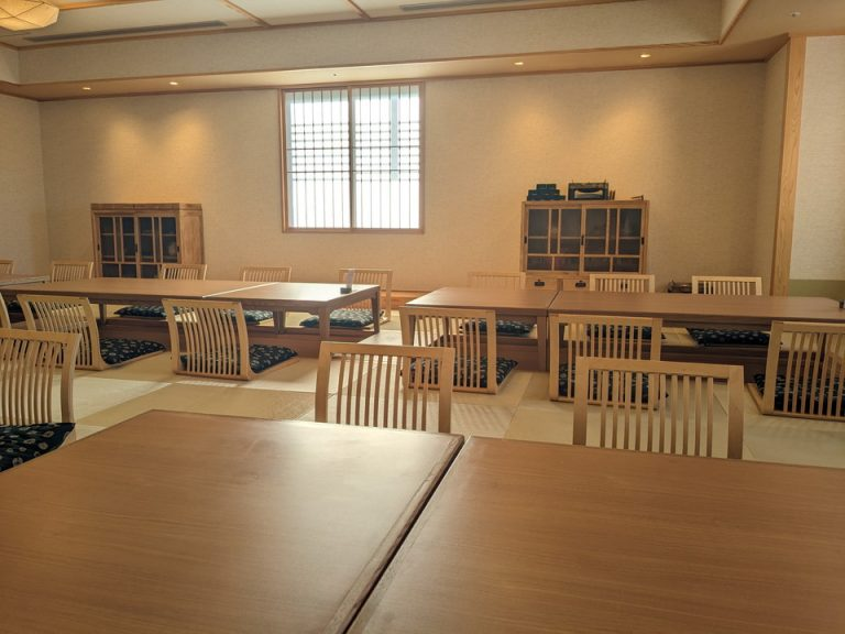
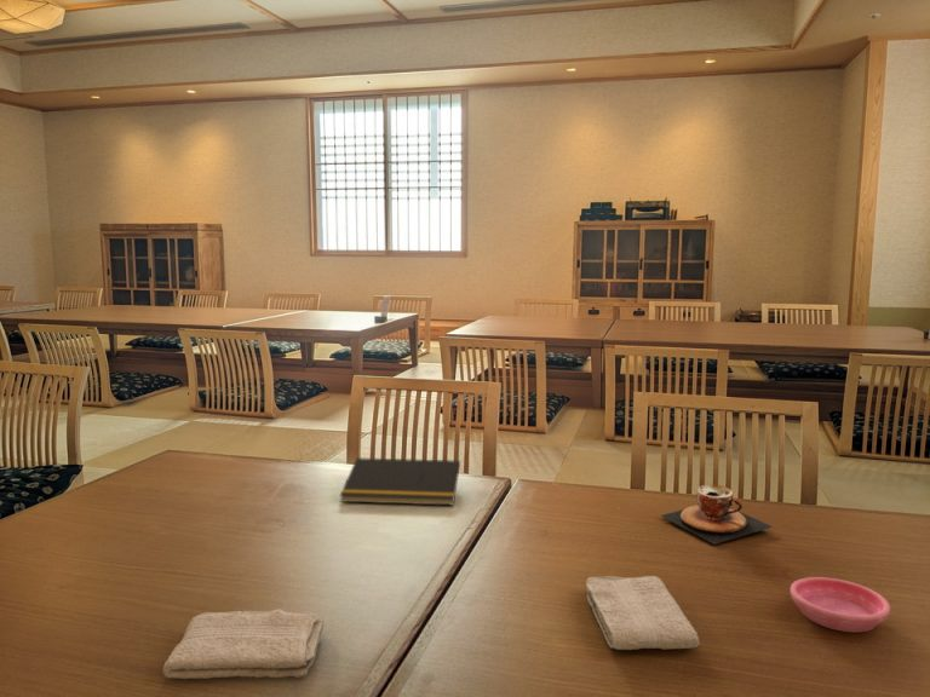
+ teacup [660,484,774,546]
+ notepad [338,456,461,507]
+ washcloth [162,607,325,680]
+ saucer [790,576,891,633]
+ washcloth [585,575,701,651]
